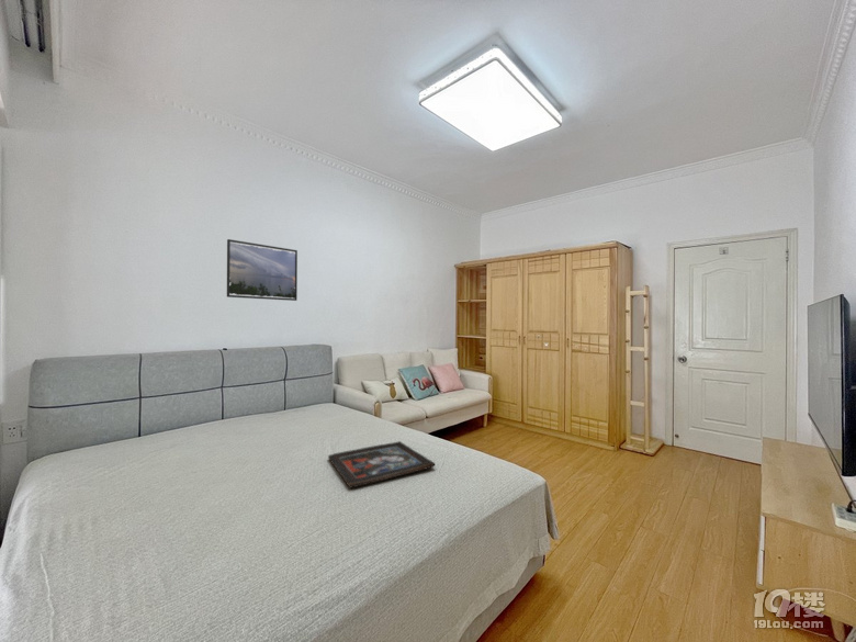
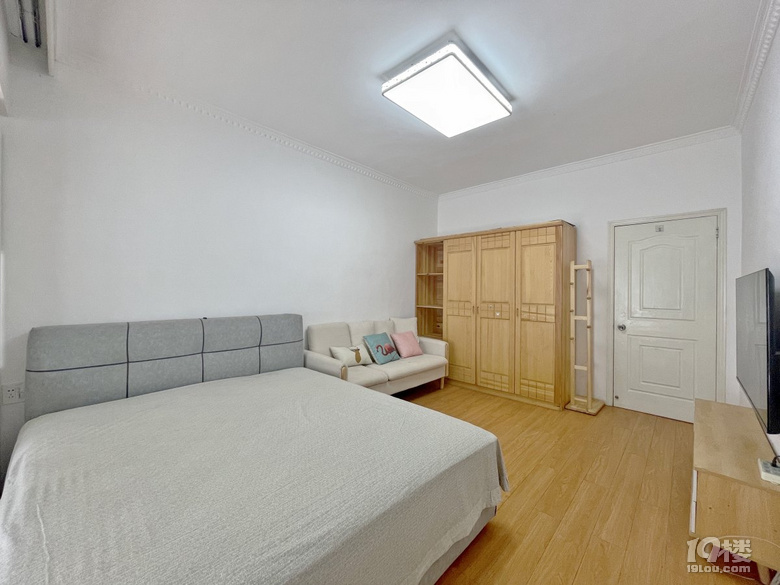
- religious icon [327,440,436,489]
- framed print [226,238,299,302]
